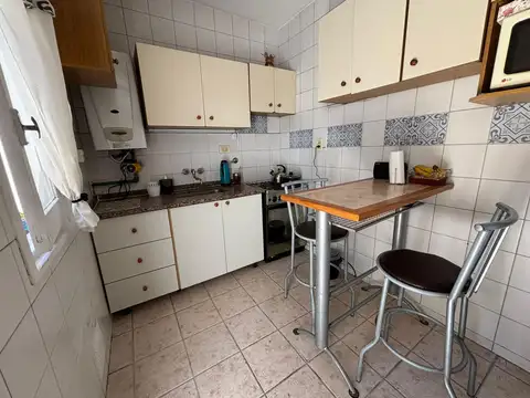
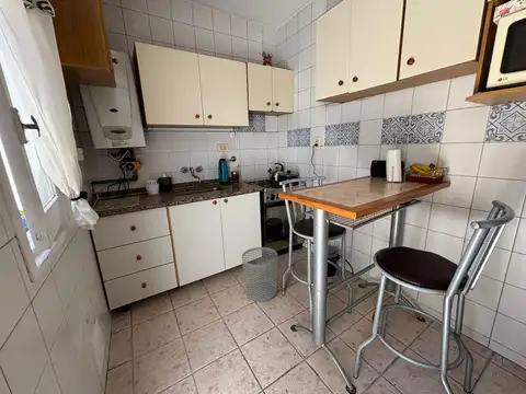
+ waste bin [241,246,278,302]
